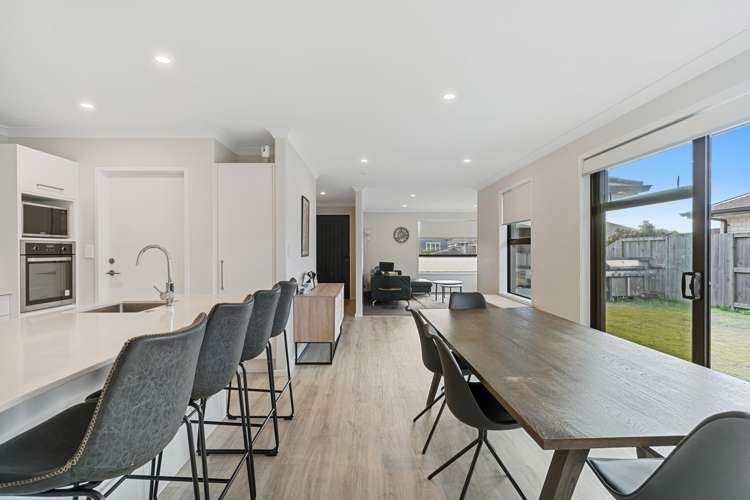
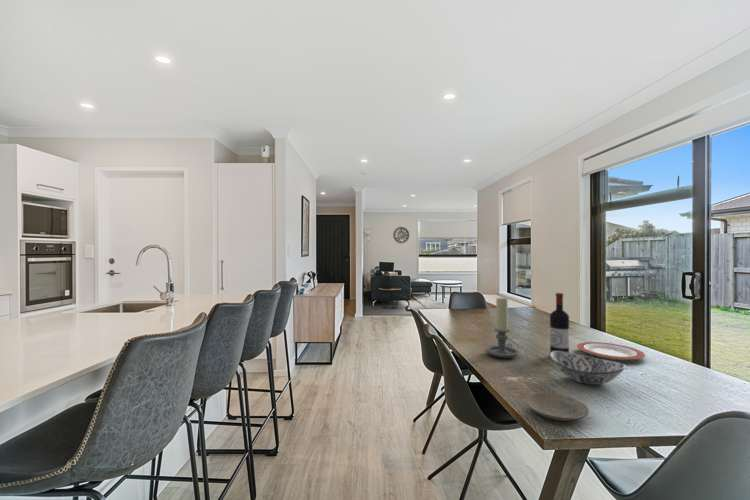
+ candle holder [485,297,520,359]
+ plate [525,392,590,422]
+ wine bottle [549,292,570,353]
+ decorative bowl [548,351,627,386]
+ plate [576,341,646,361]
